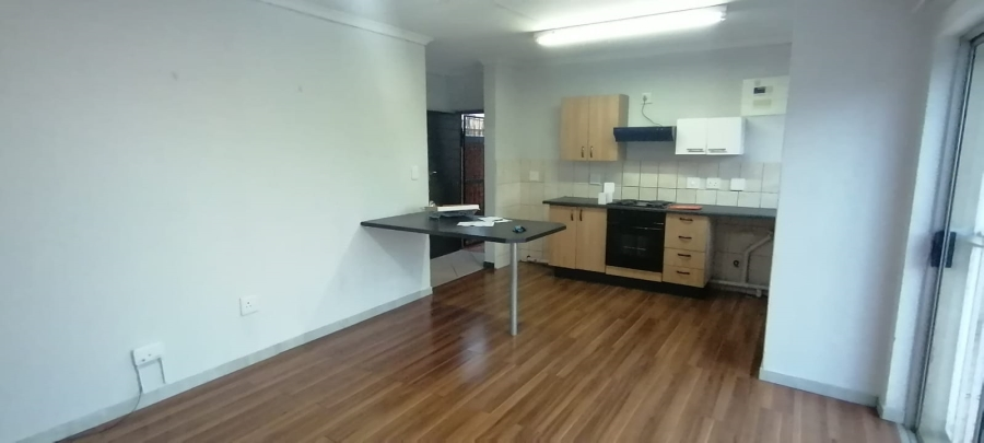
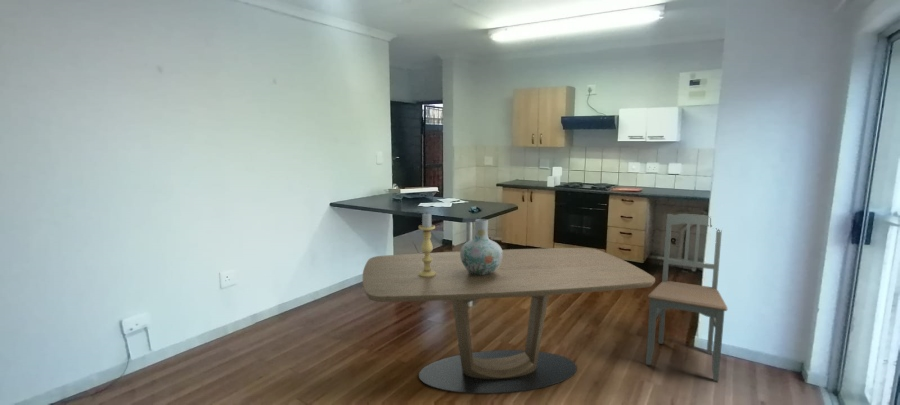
+ candle holder [418,213,436,277]
+ vase [459,218,503,275]
+ dining table [362,247,656,395]
+ dining chair [645,213,728,382]
